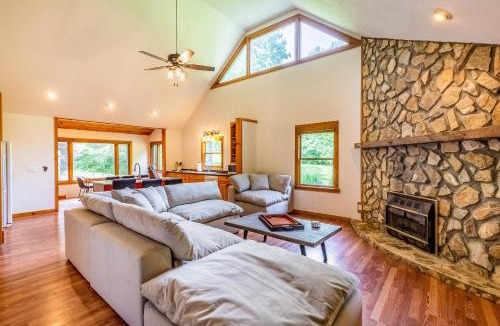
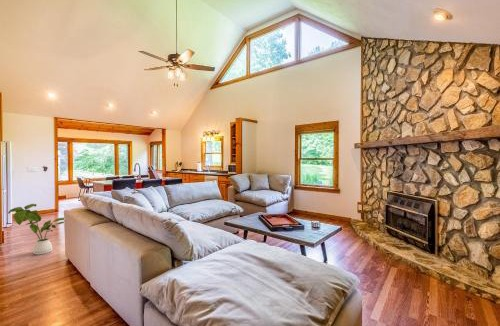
+ house plant [7,203,65,256]
